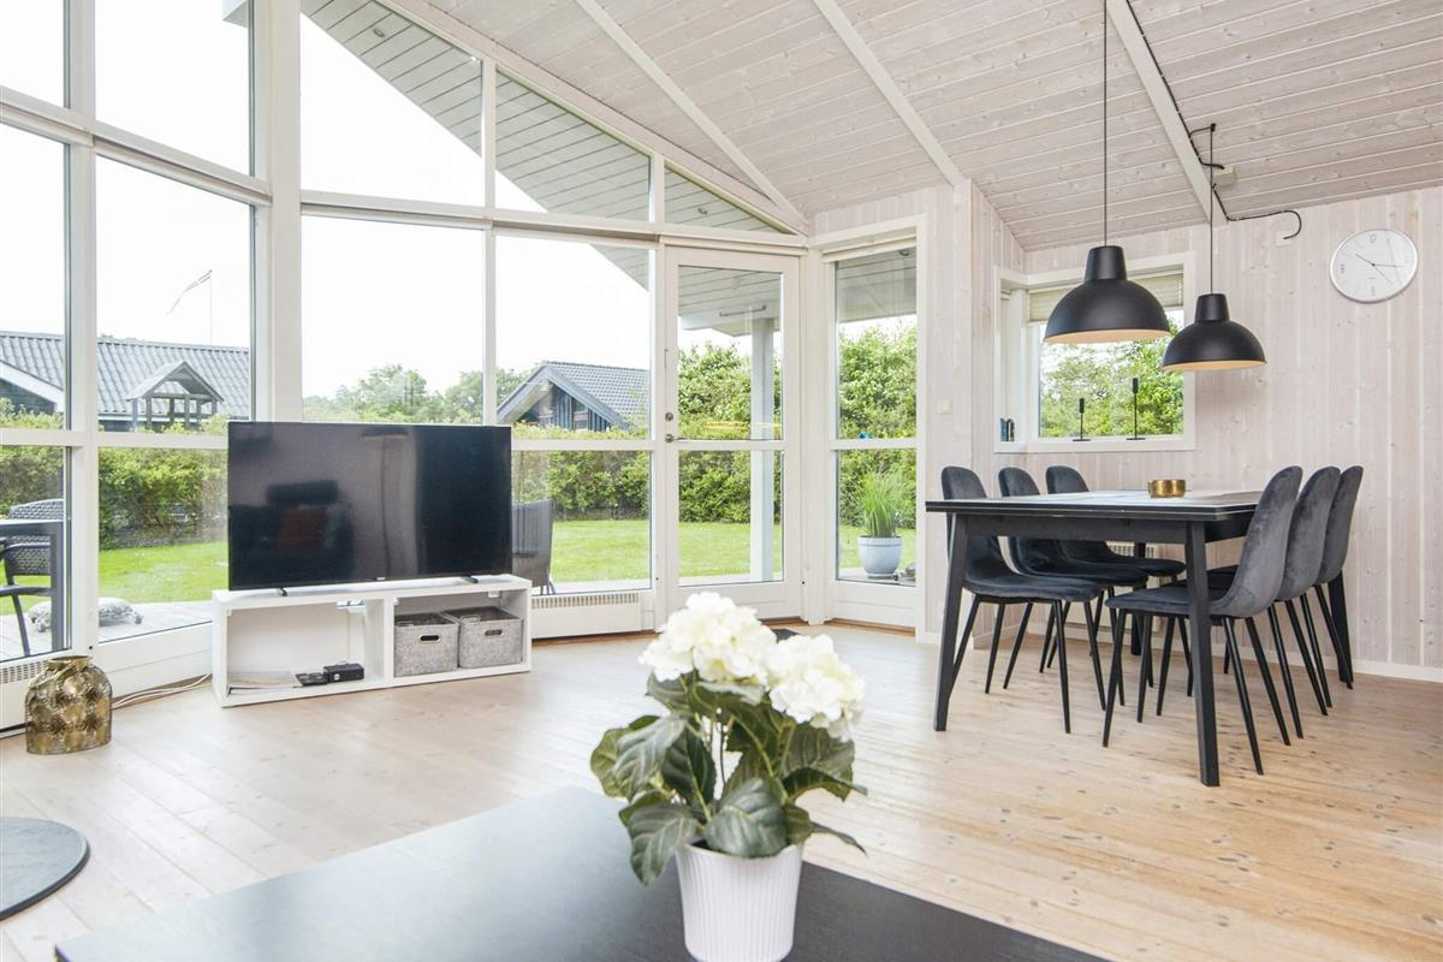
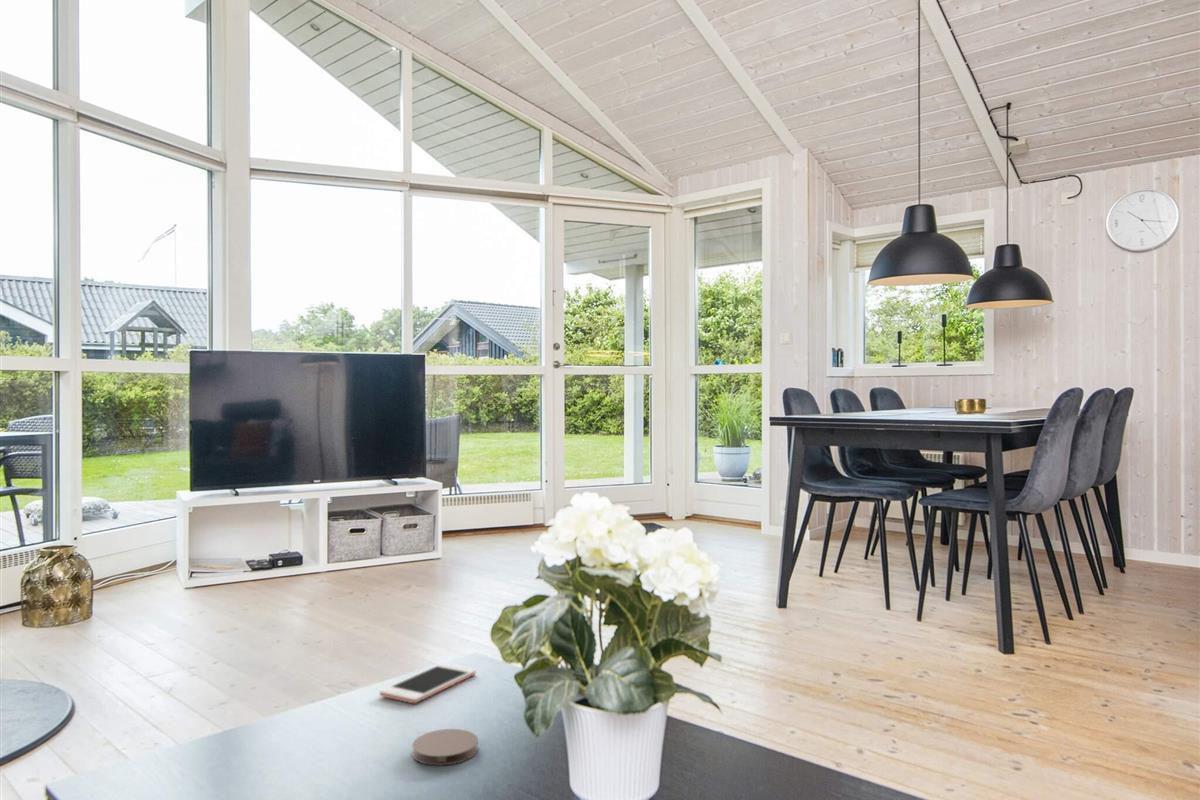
+ cell phone [379,663,477,704]
+ coaster [411,728,479,766]
